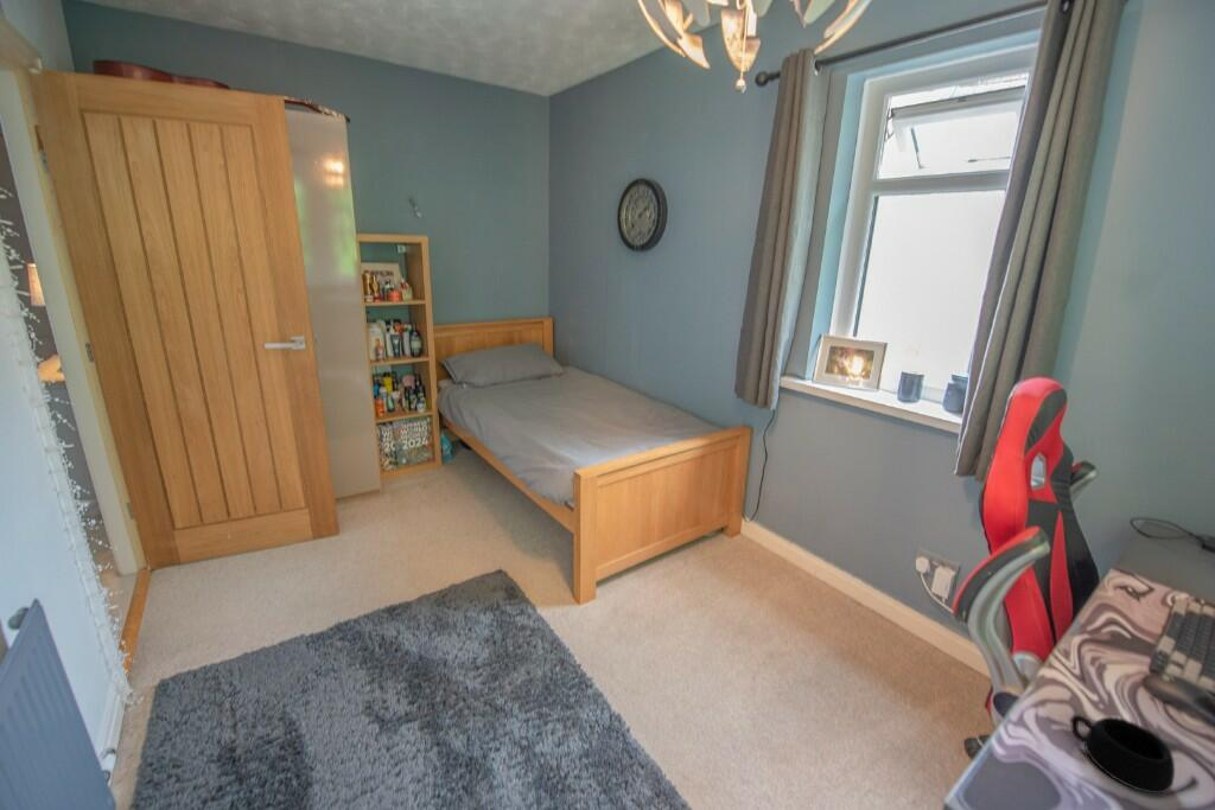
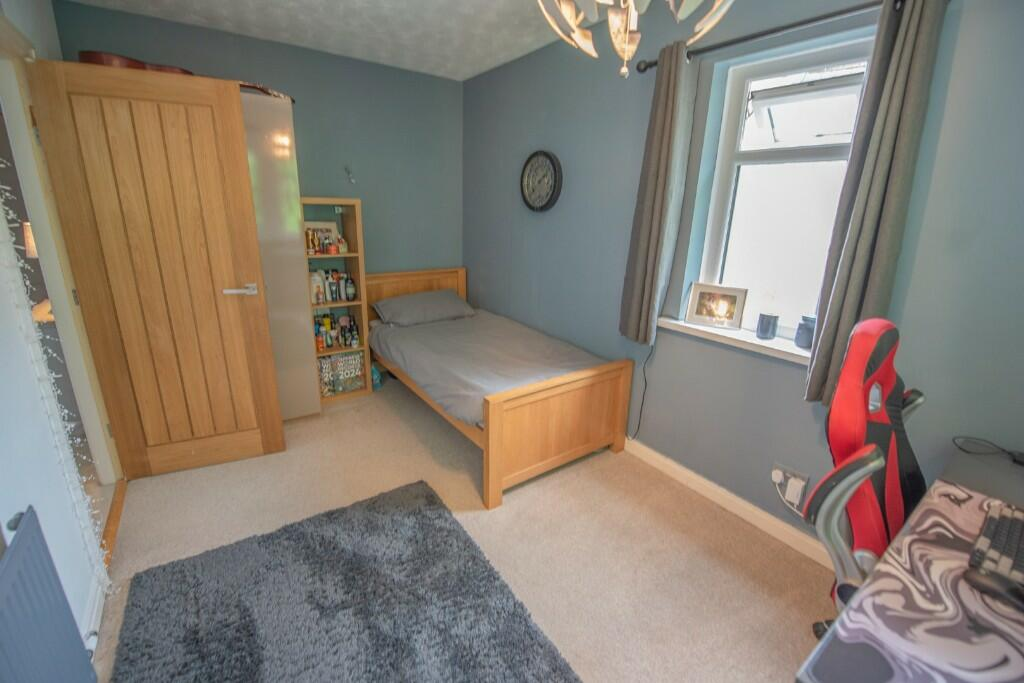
- mug [1069,714,1176,795]
